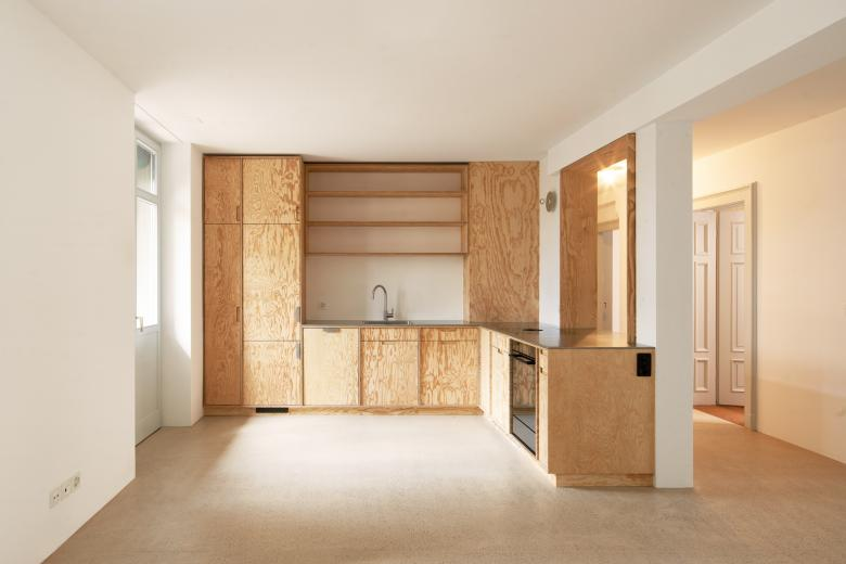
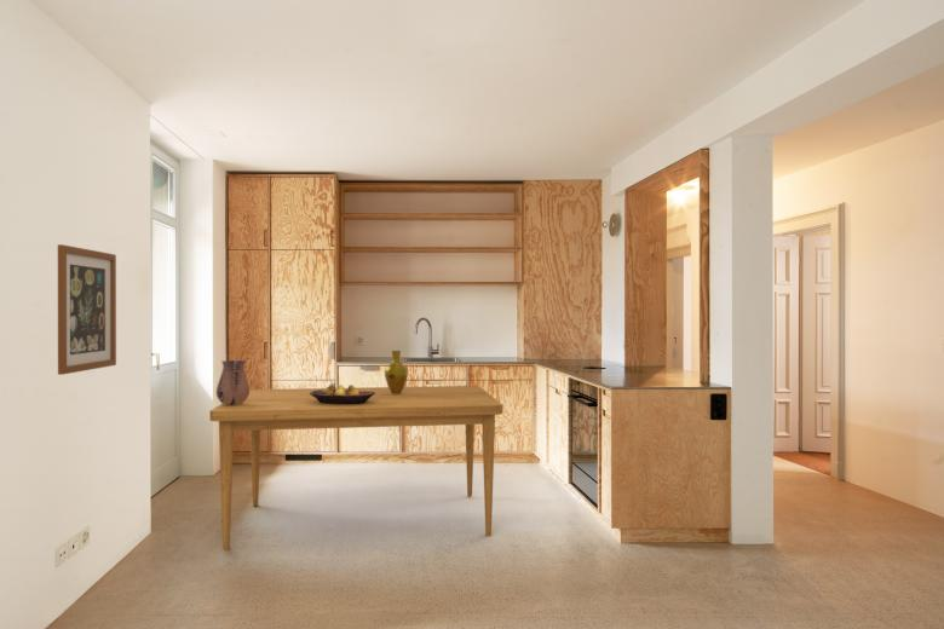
+ fruit bowl [310,383,375,404]
+ dining table [208,385,503,552]
+ vase [384,350,409,394]
+ wall art [57,243,117,376]
+ ceramic pitcher [215,359,251,405]
